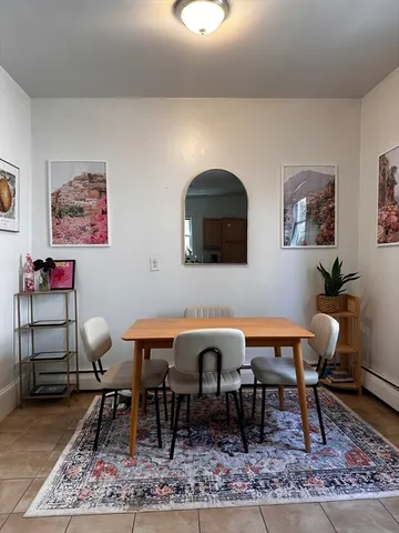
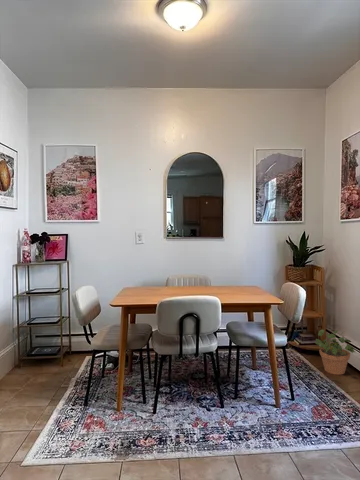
+ potted plant [314,328,356,376]
